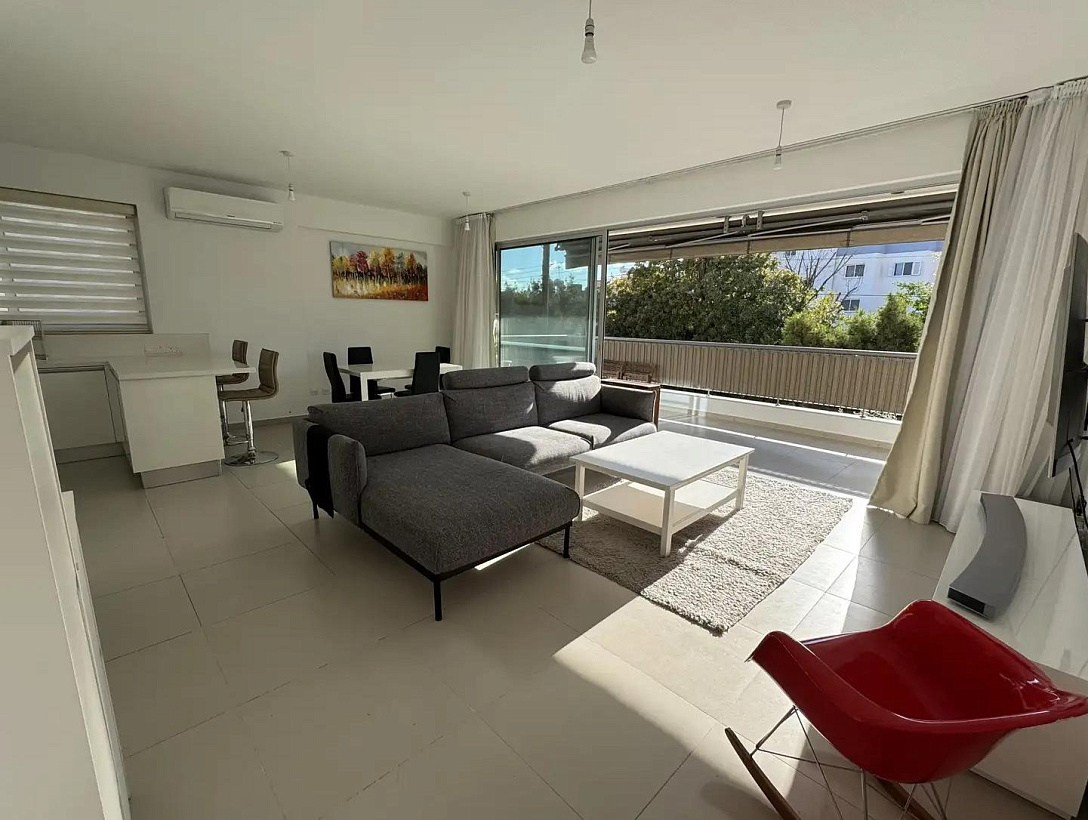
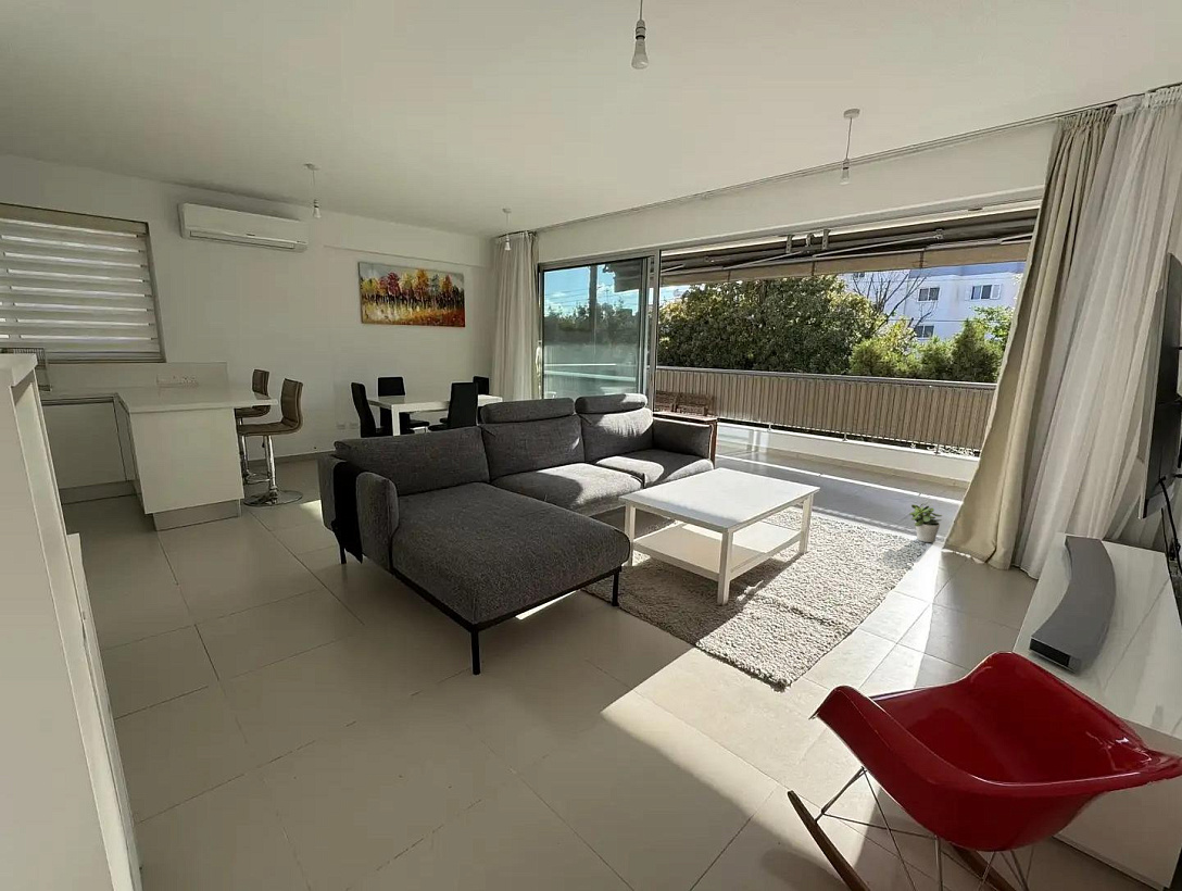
+ potted plant [908,502,943,543]
